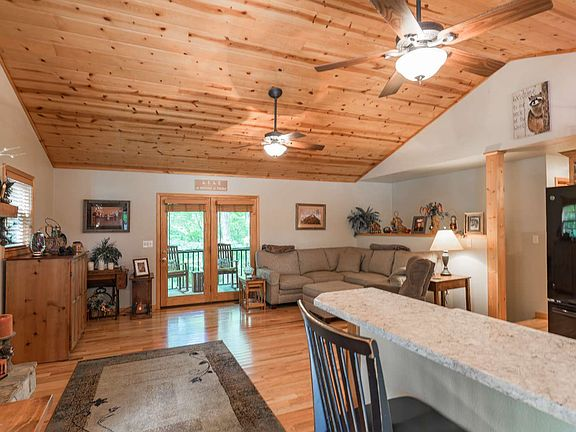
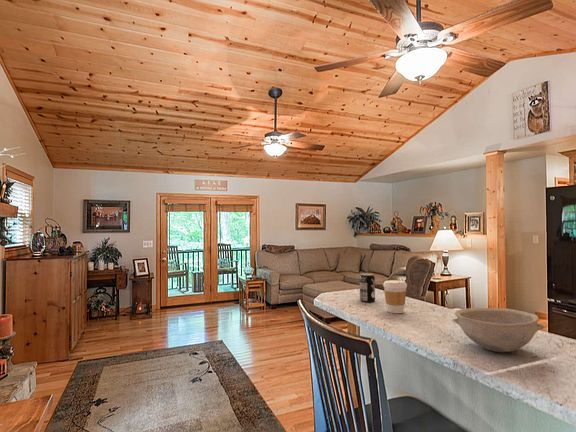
+ beverage can [358,272,376,304]
+ coffee cup [382,279,408,314]
+ bowl [452,307,545,353]
